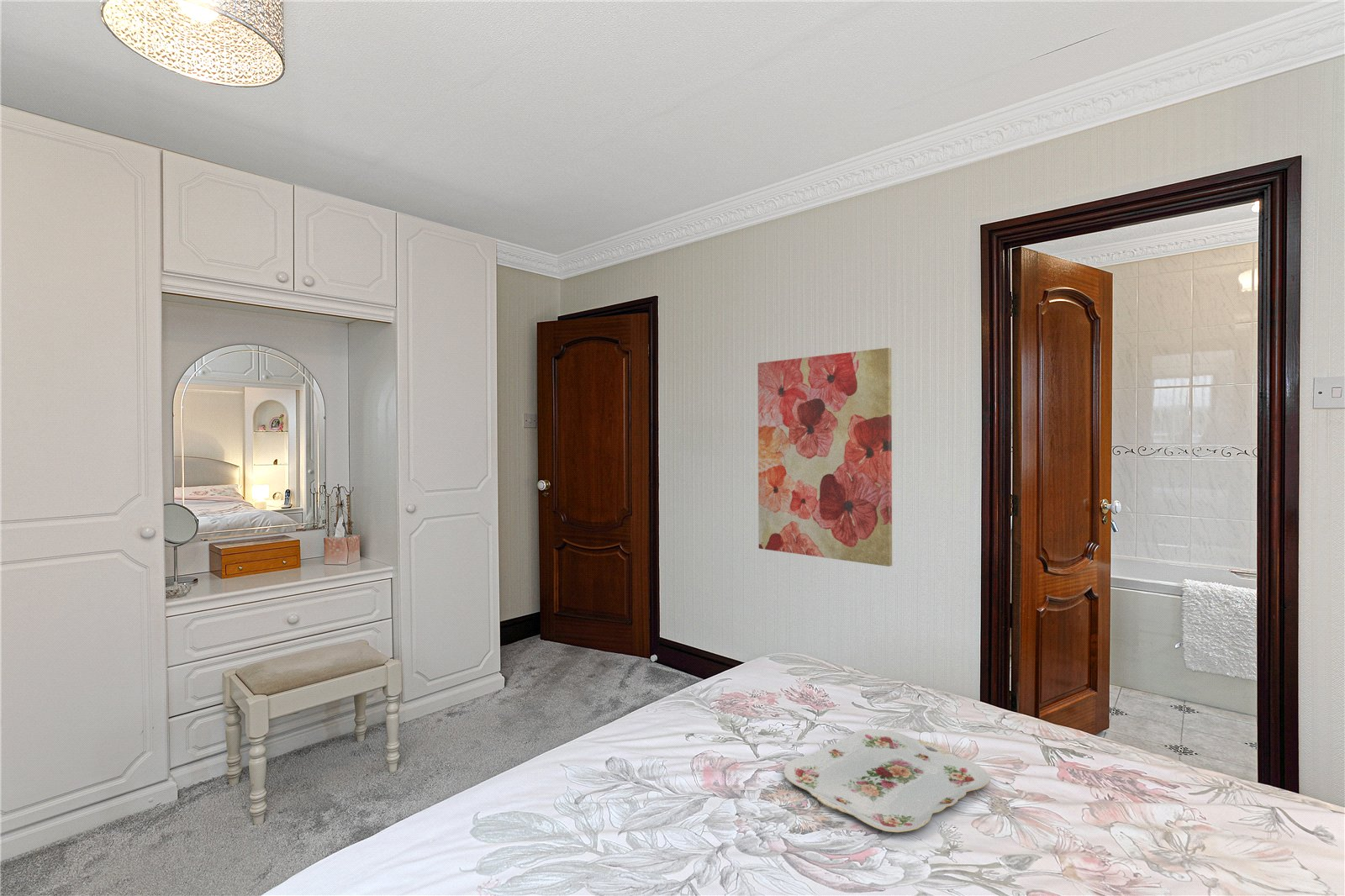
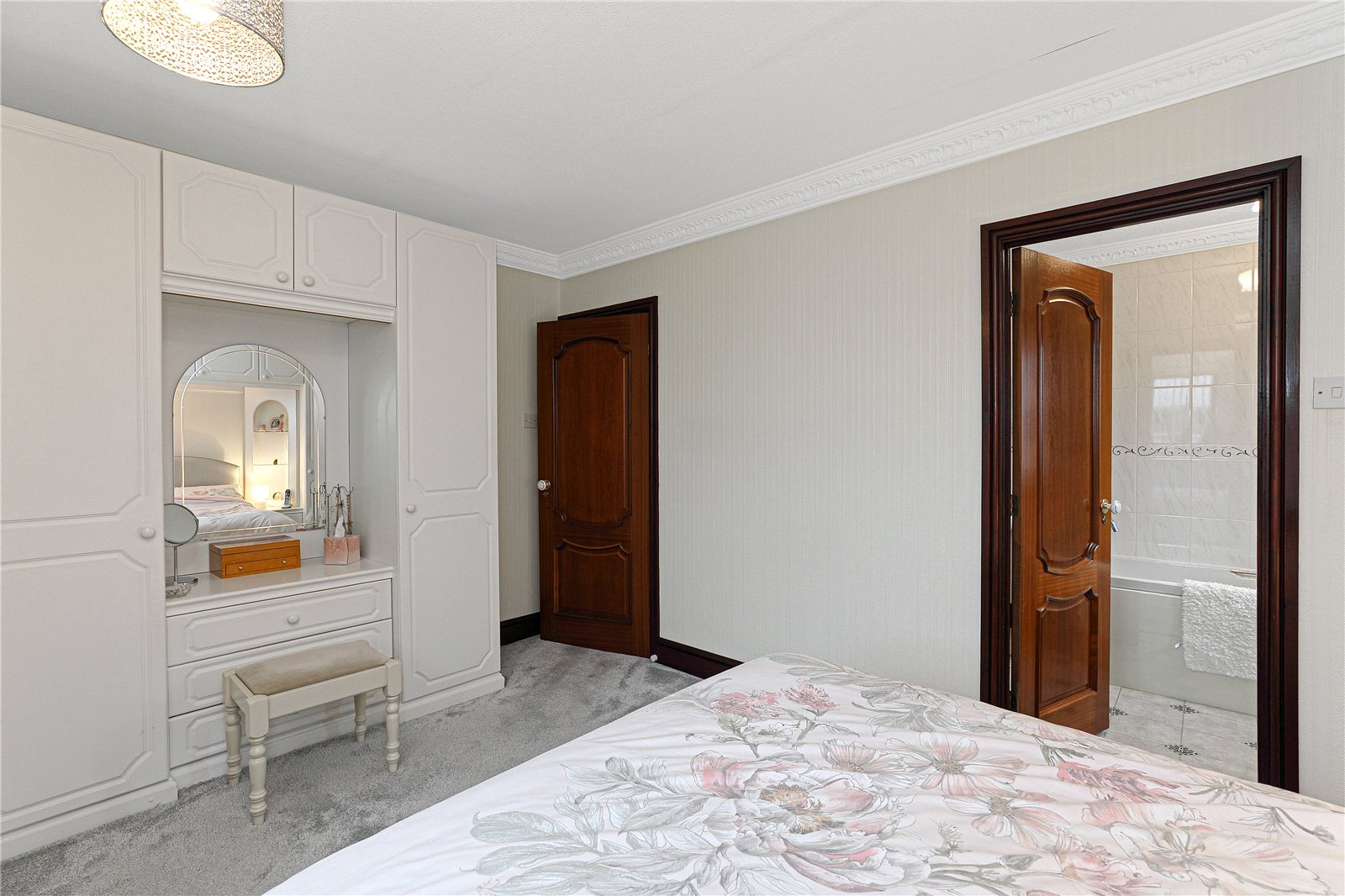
- wall art [757,347,893,567]
- serving tray [783,728,991,833]
